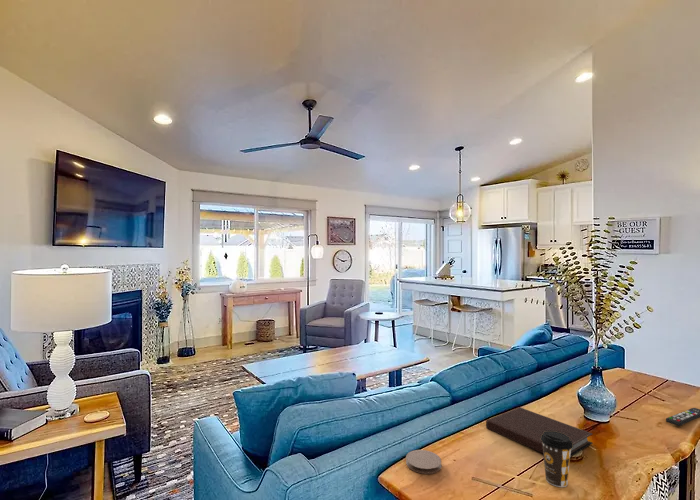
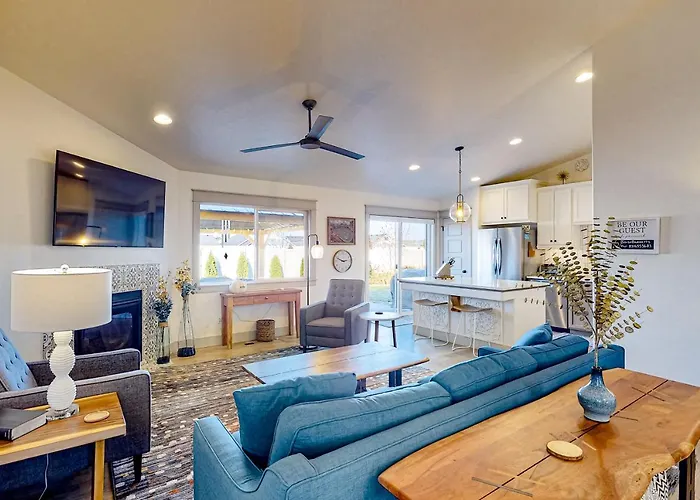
- notebook [485,406,594,458]
- coffee cup [540,431,573,488]
- coaster [405,449,442,475]
- remote control [665,407,700,427]
